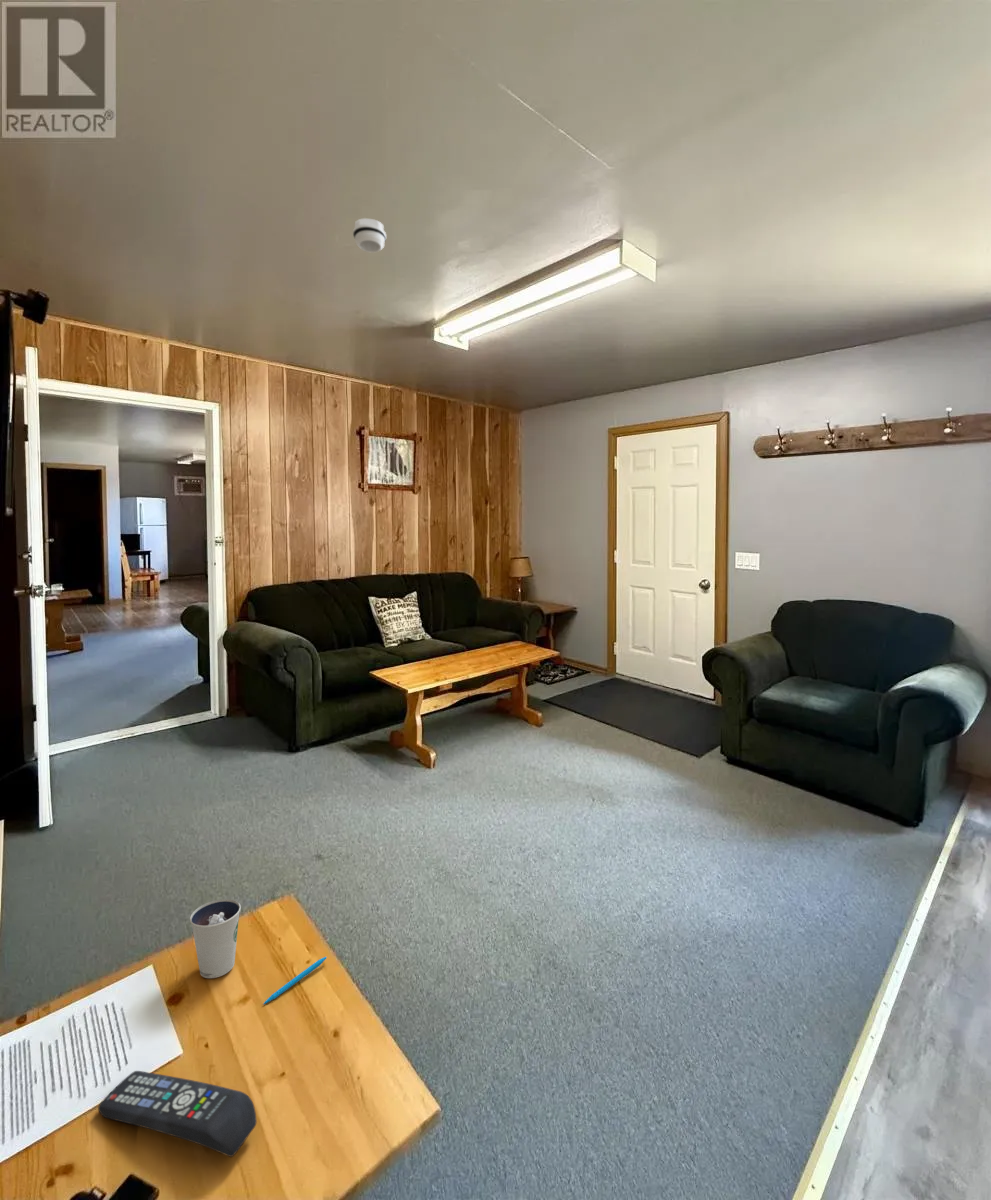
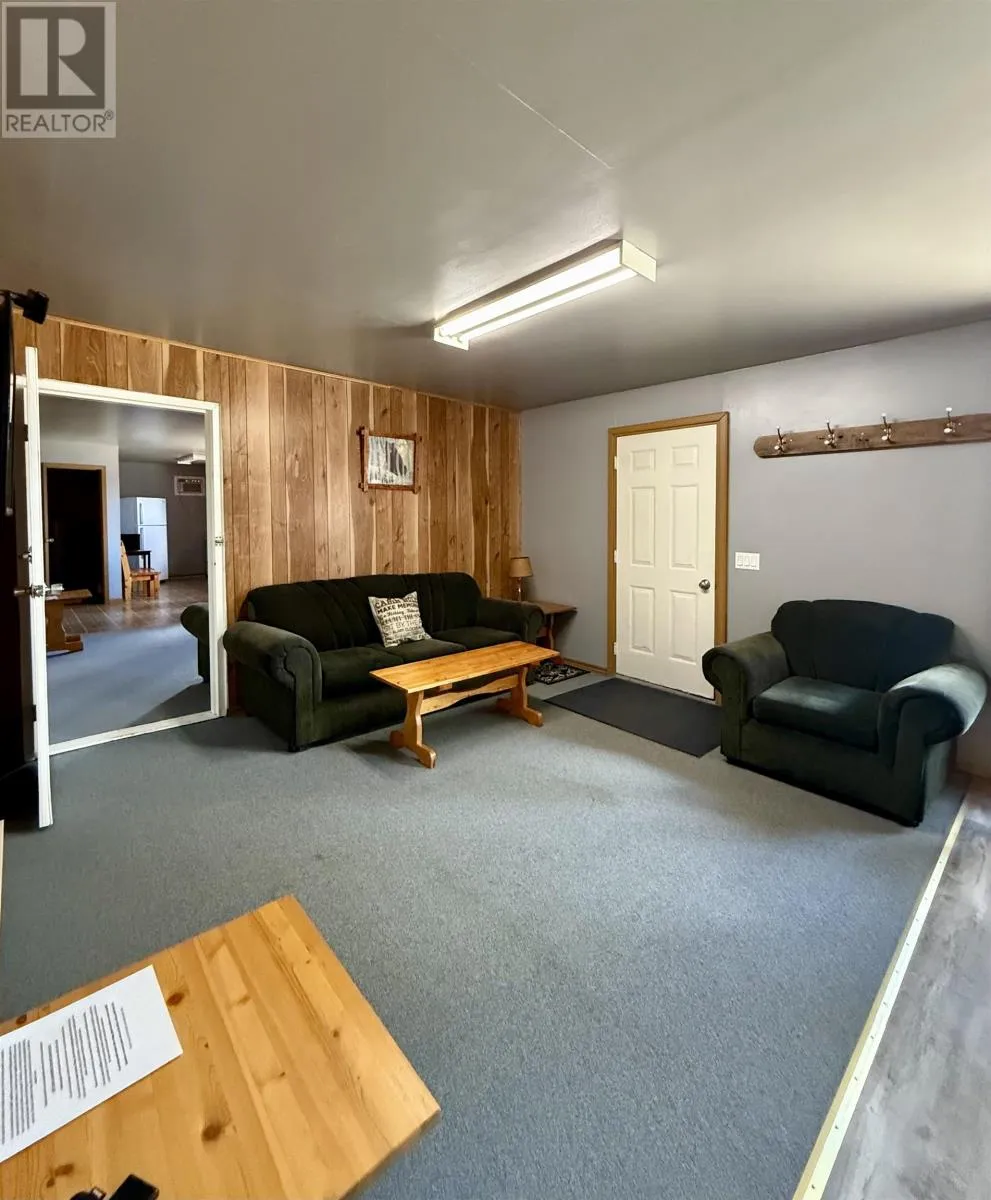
- pen [263,956,328,1005]
- remote control [97,1070,258,1158]
- dixie cup [189,898,242,979]
- smoke detector [352,217,387,254]
